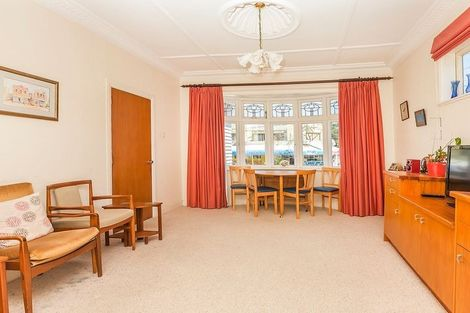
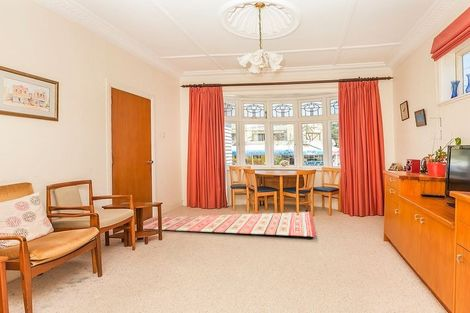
+ rug [142,211,317,238]
